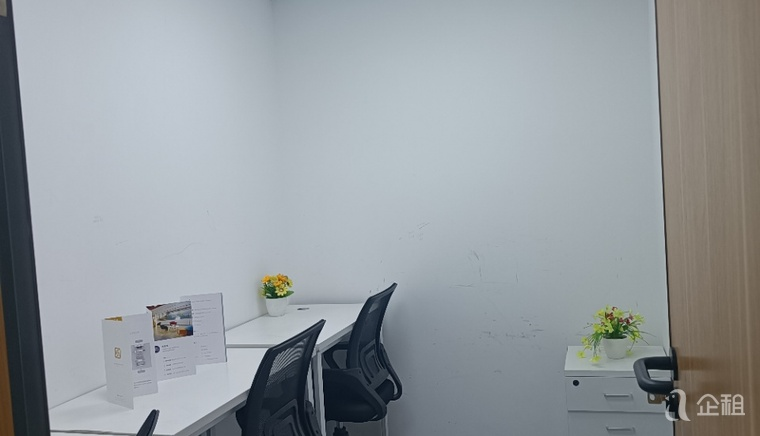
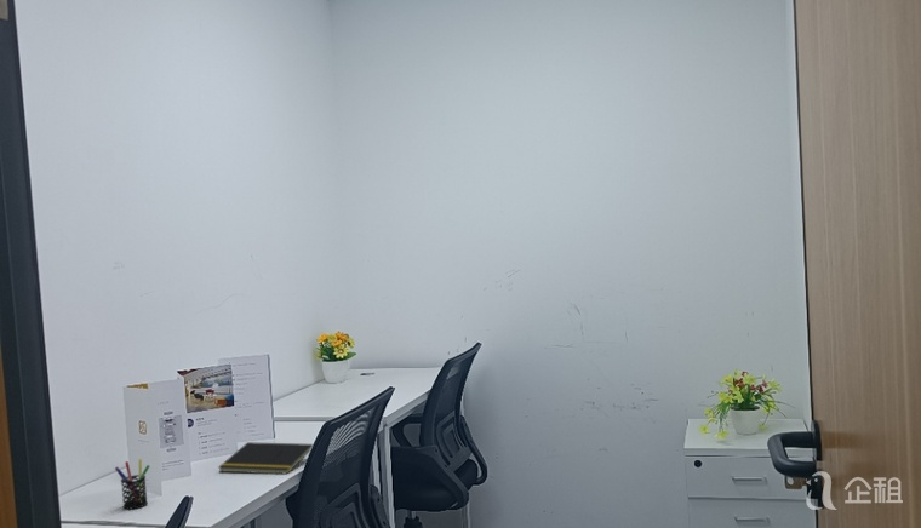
+ pen holder [114,458,150,510]
+ notepad [217,441,314,476]
